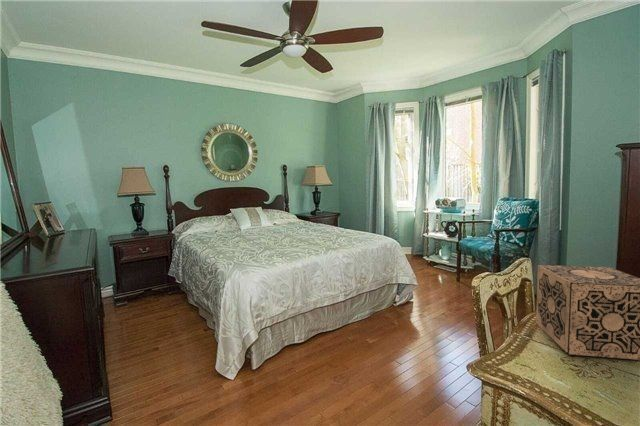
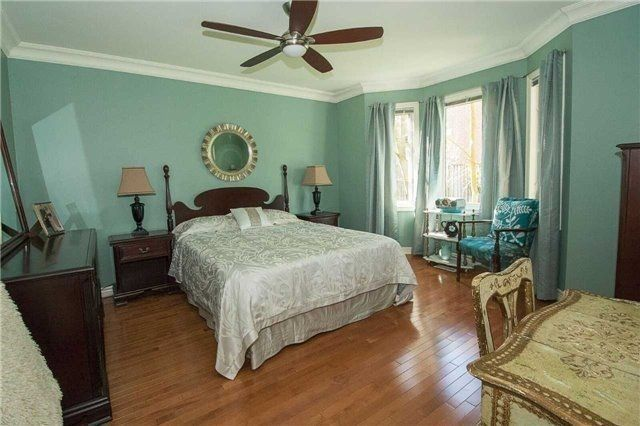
- decorative box [535,264,640,361]
